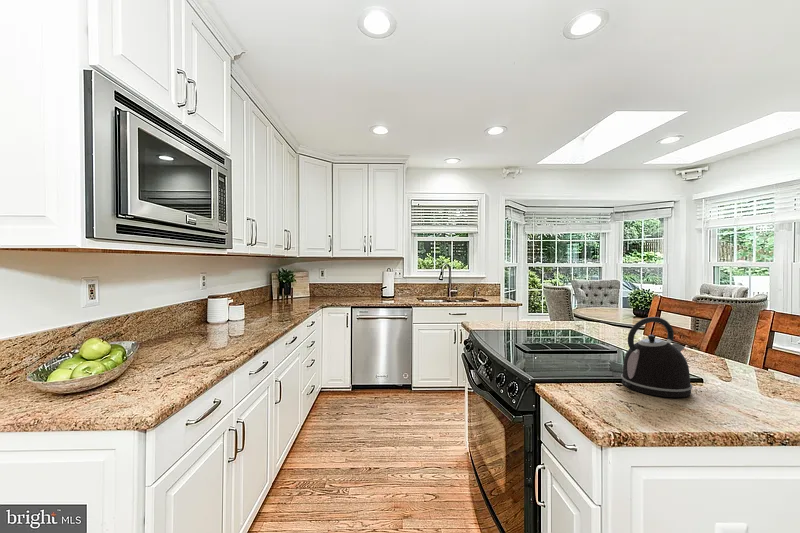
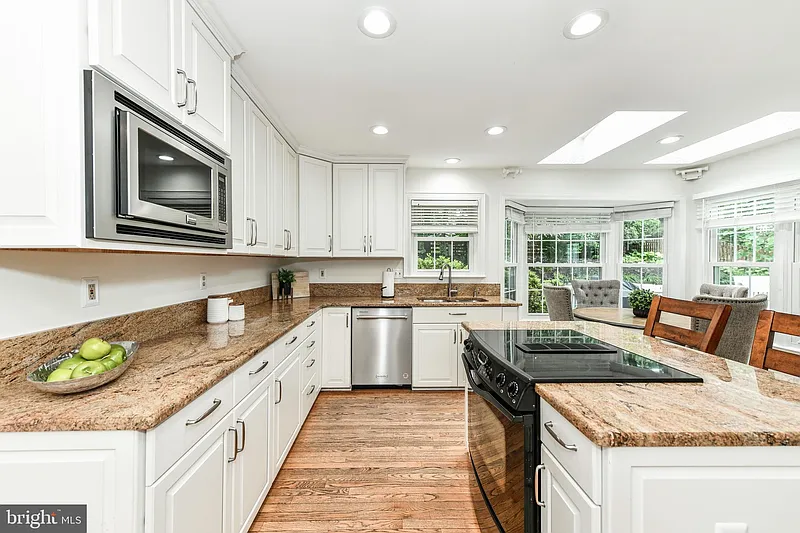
- kettle [620,316,693,398]
